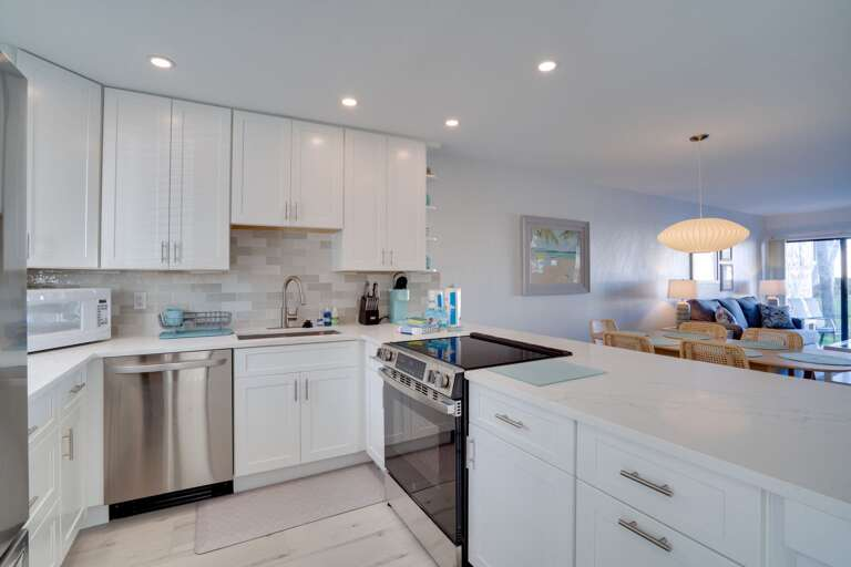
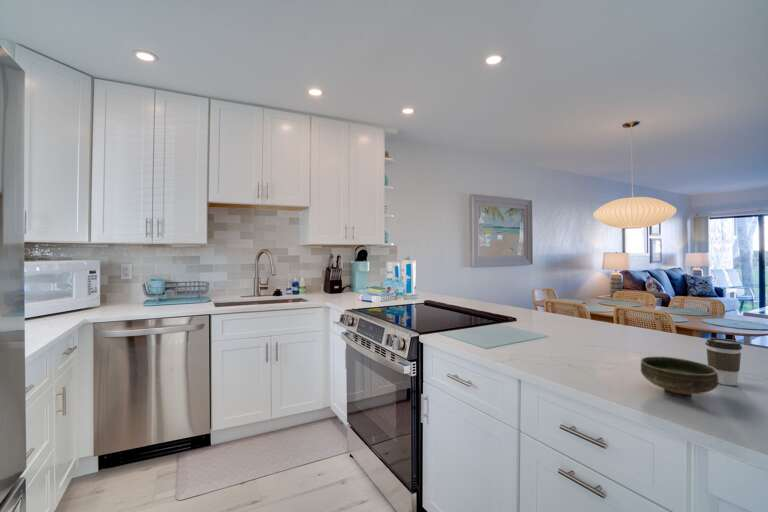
+ bowl [640,356,719,399]
+ coffee cup [704,337,743,386]
